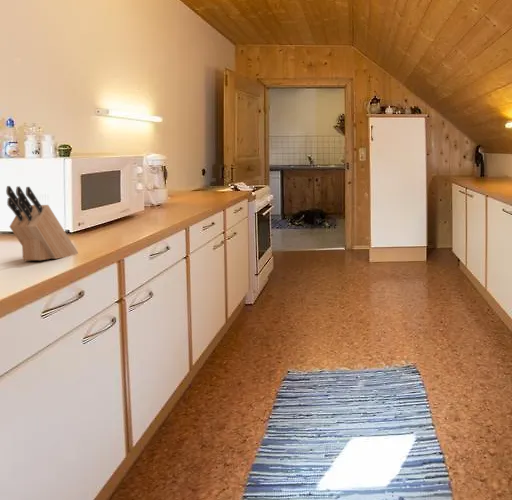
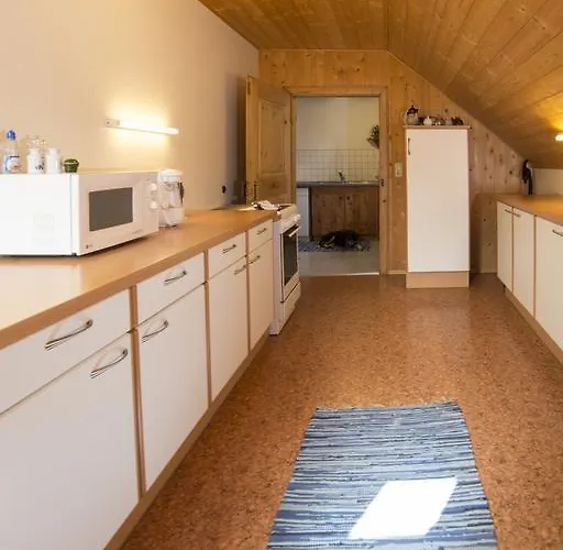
- knife block [5,185,79,261]
